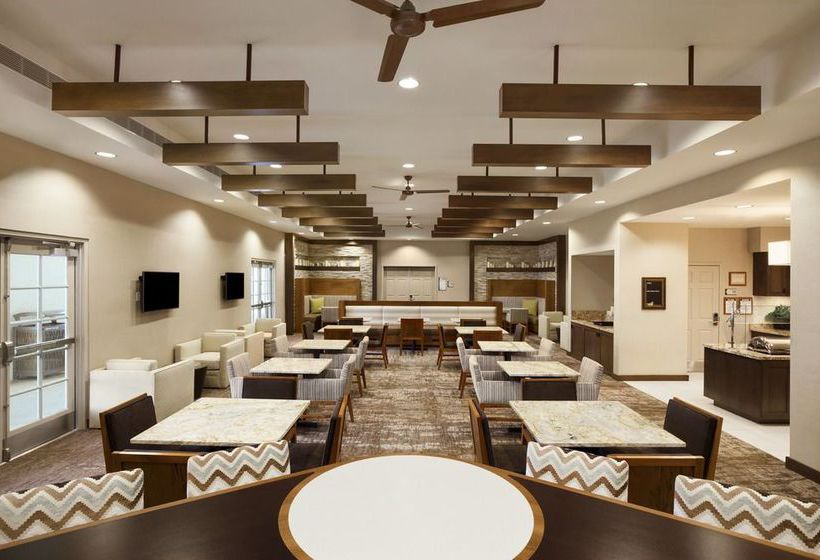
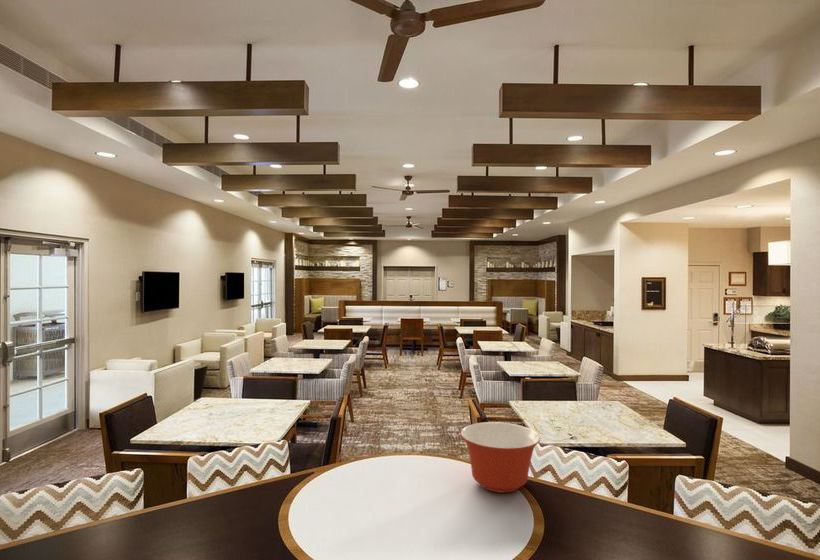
+ mixing bowl [460,421,541,494]
